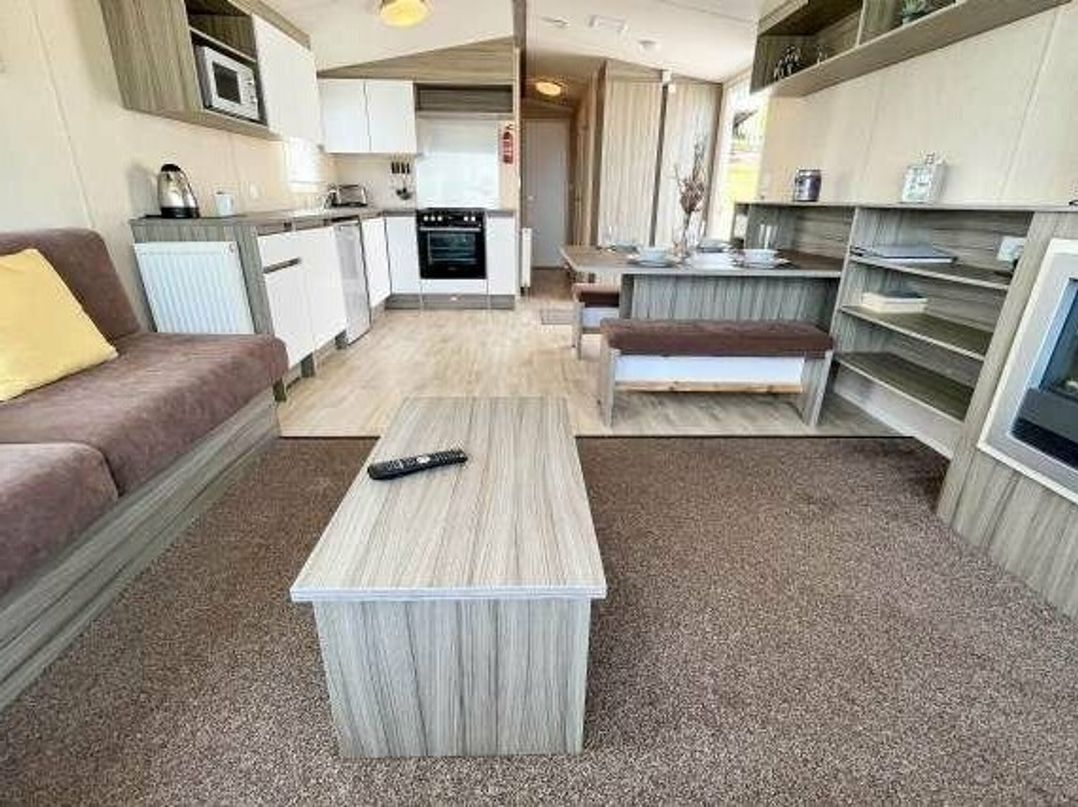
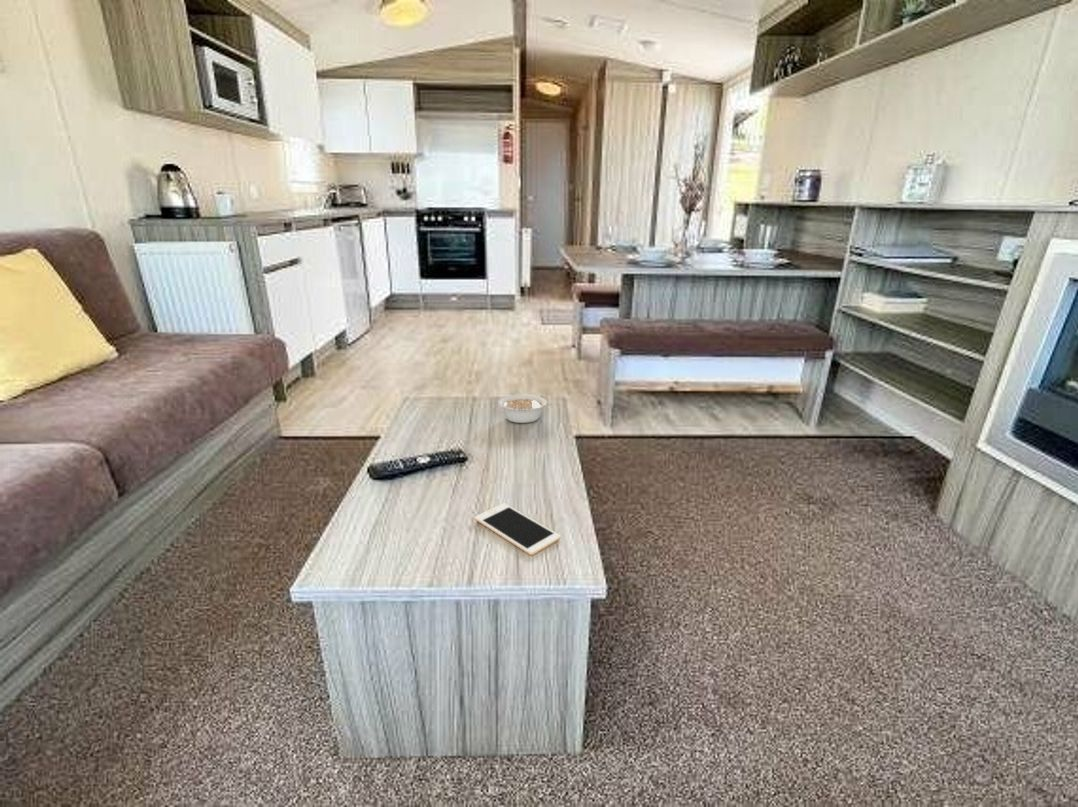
+ cell phone [474,502,561,556]
+ legume [497,394,553,424]
